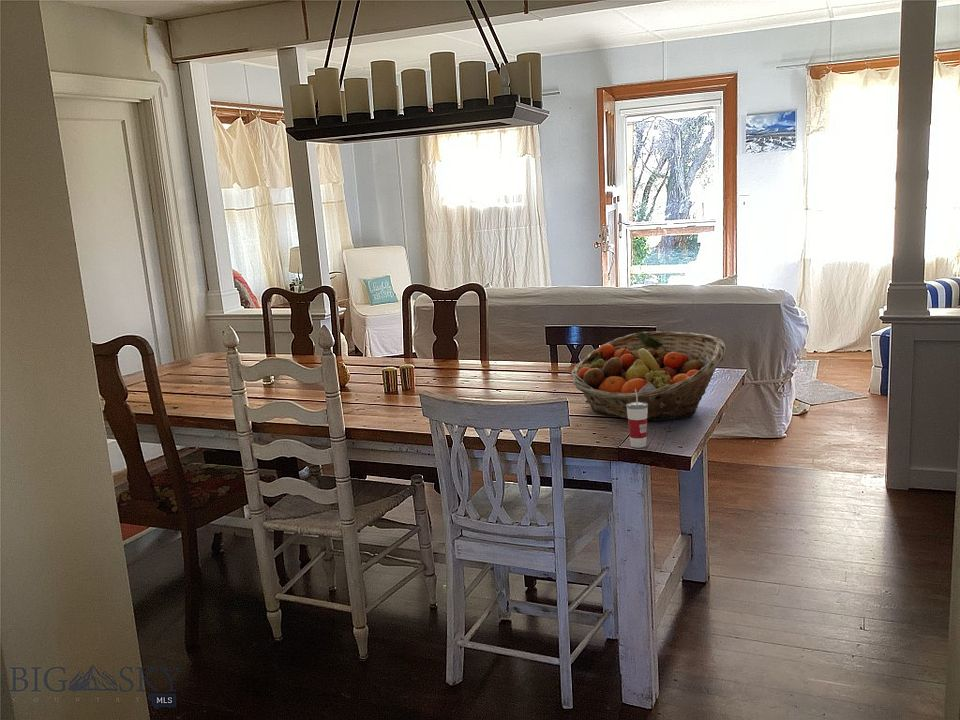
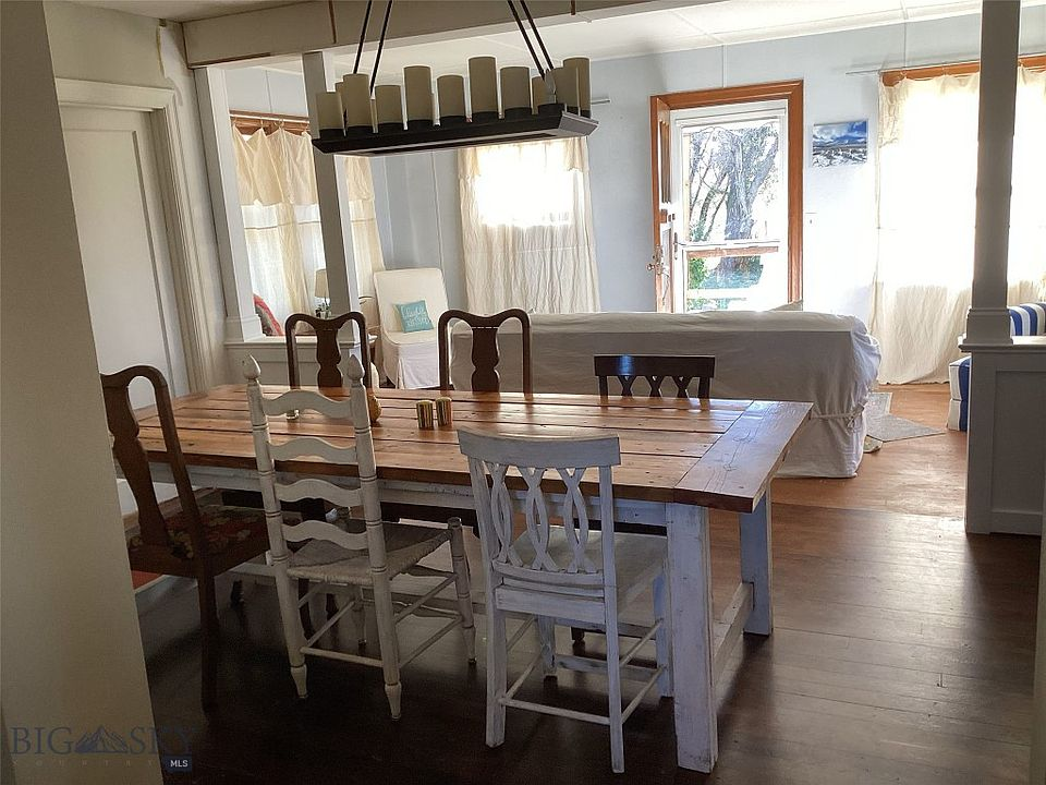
- cup [626,389,648,449]
- fruit basket [570,330,727,421]
